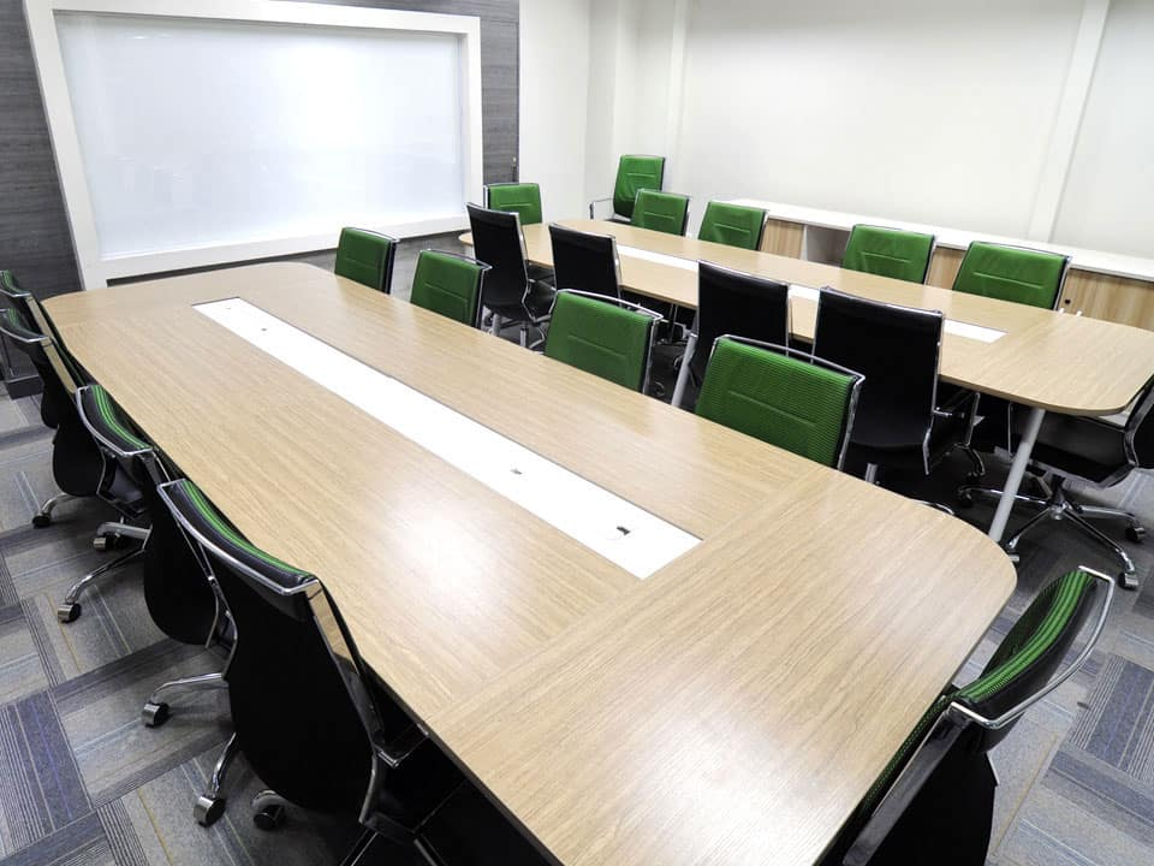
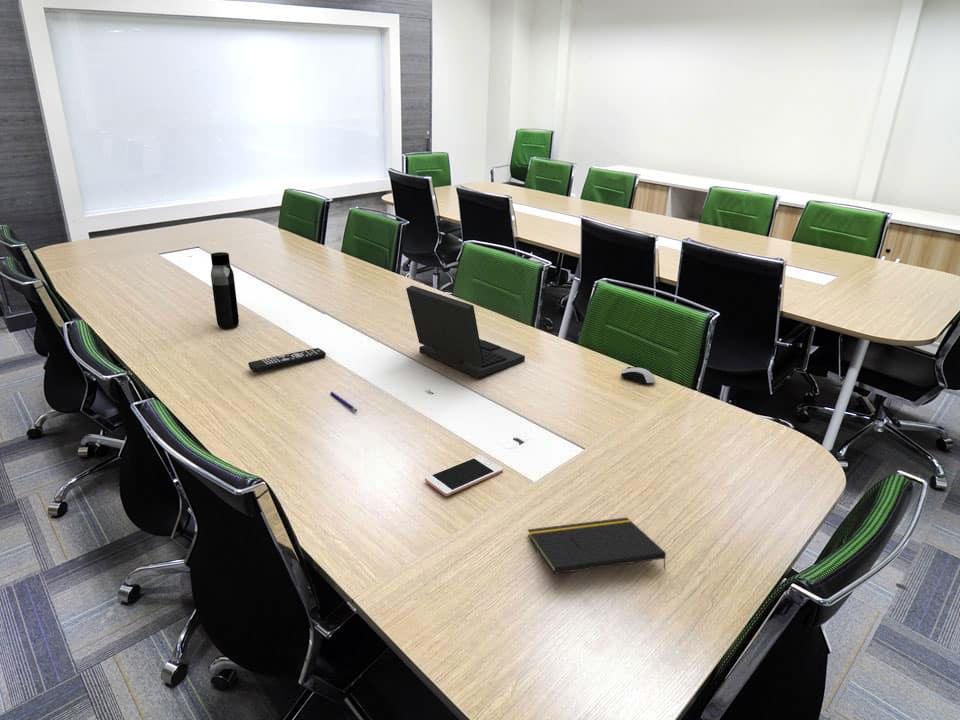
+ notepad [527,516,667,575]
+ water bottle [210,251,240,330]
+ pen [329,391,358,413]
+ laptop [405,285,526,379]
+ remote control [247,347,327,374]
+ computer mouse [620,366,656,386]
+ cell phone [424,454,504,497]
